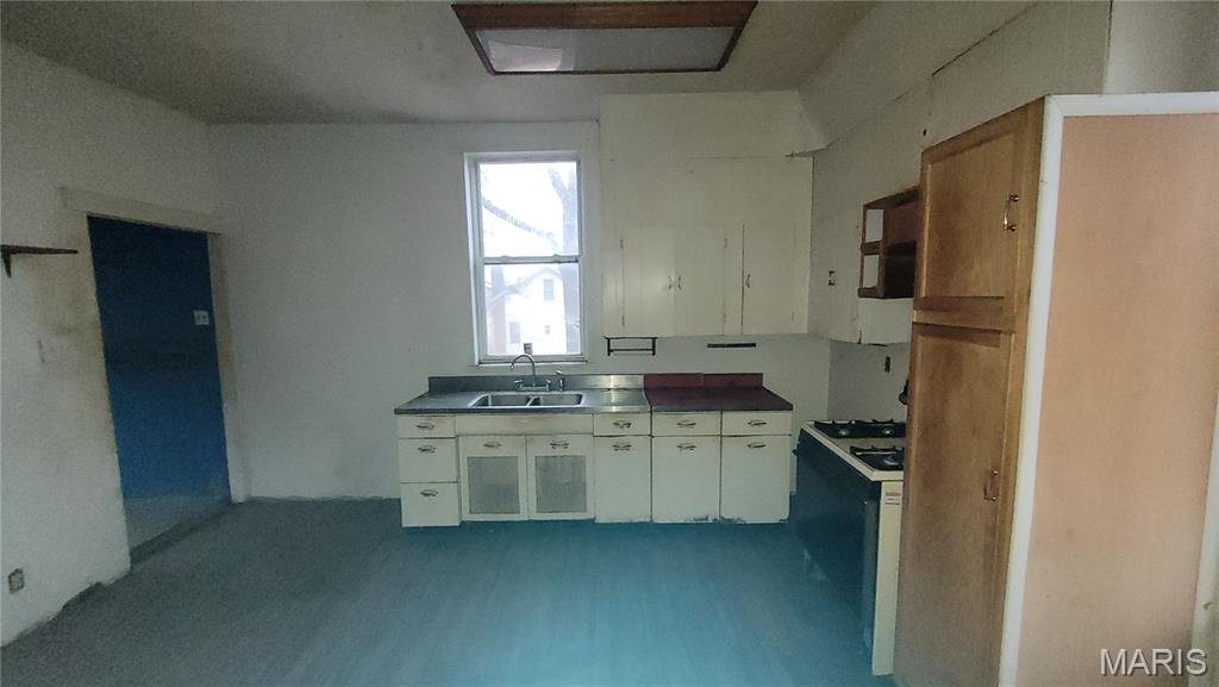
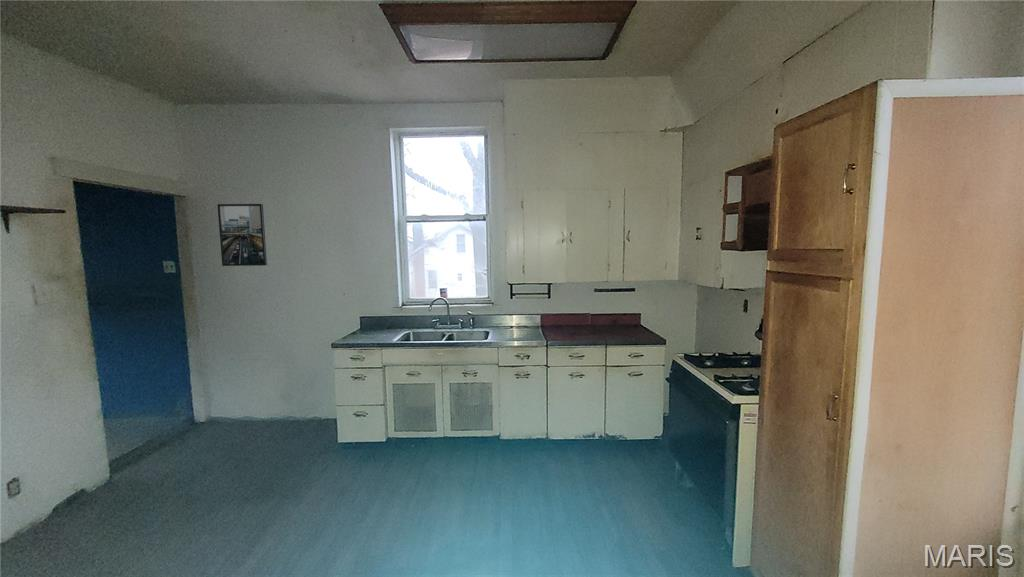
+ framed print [216,203,268,267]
